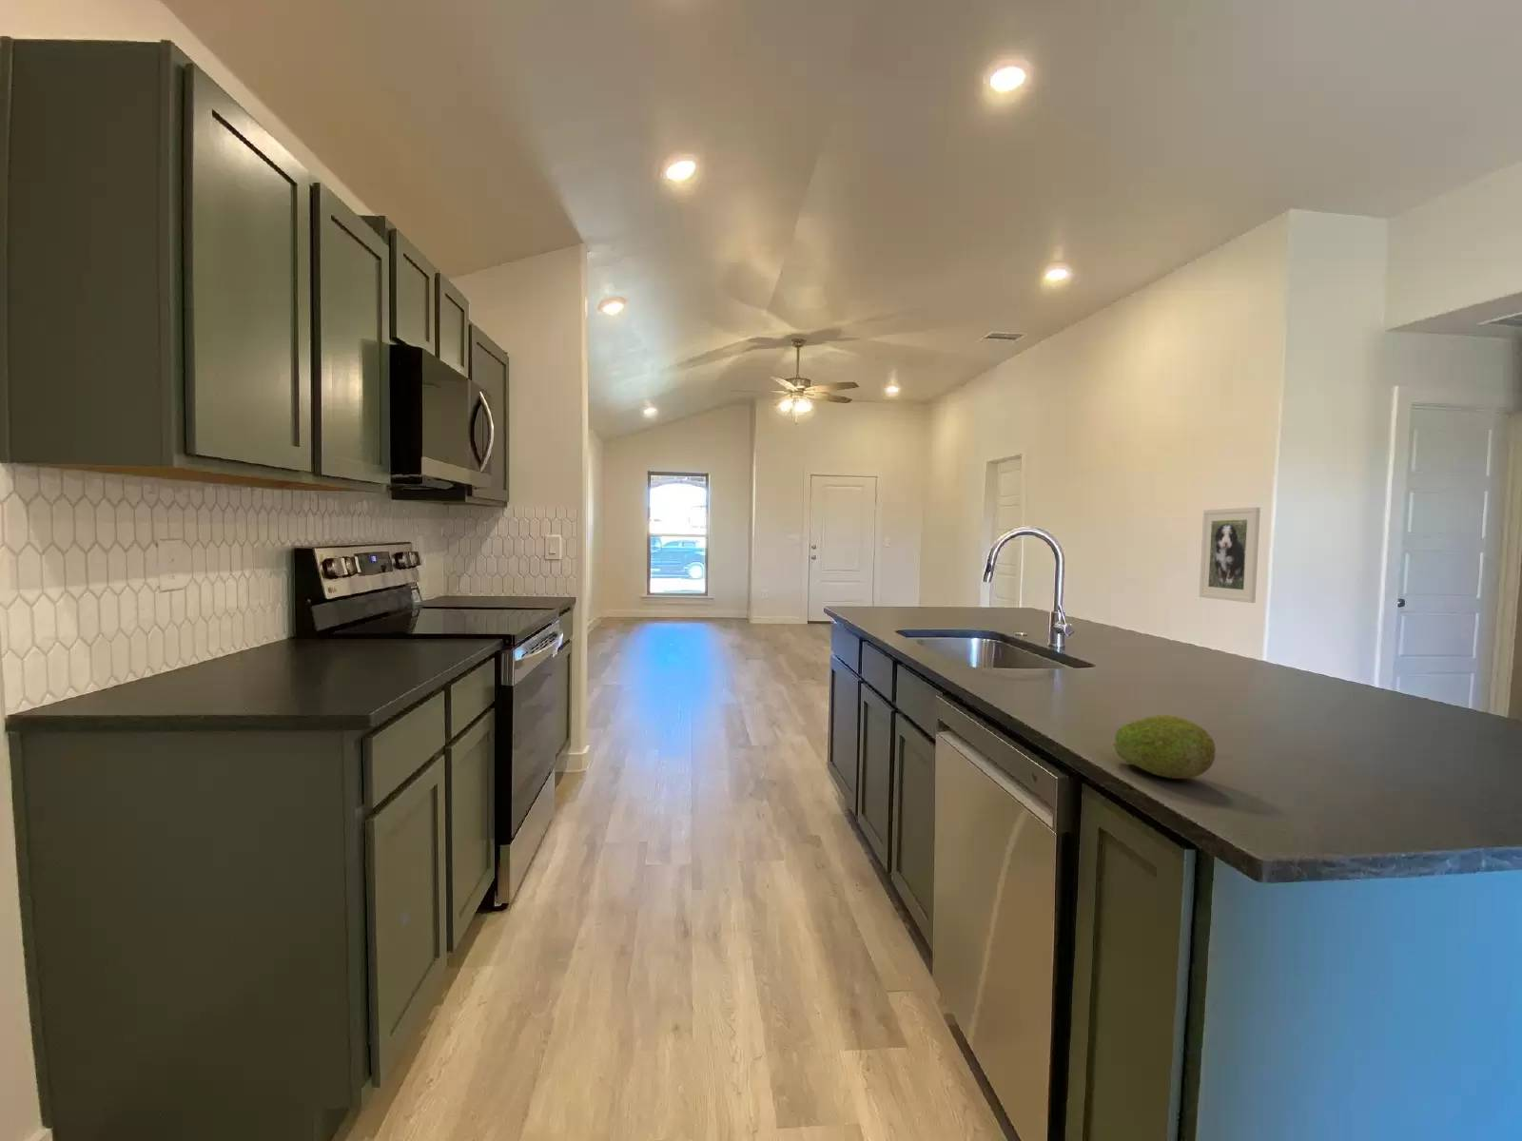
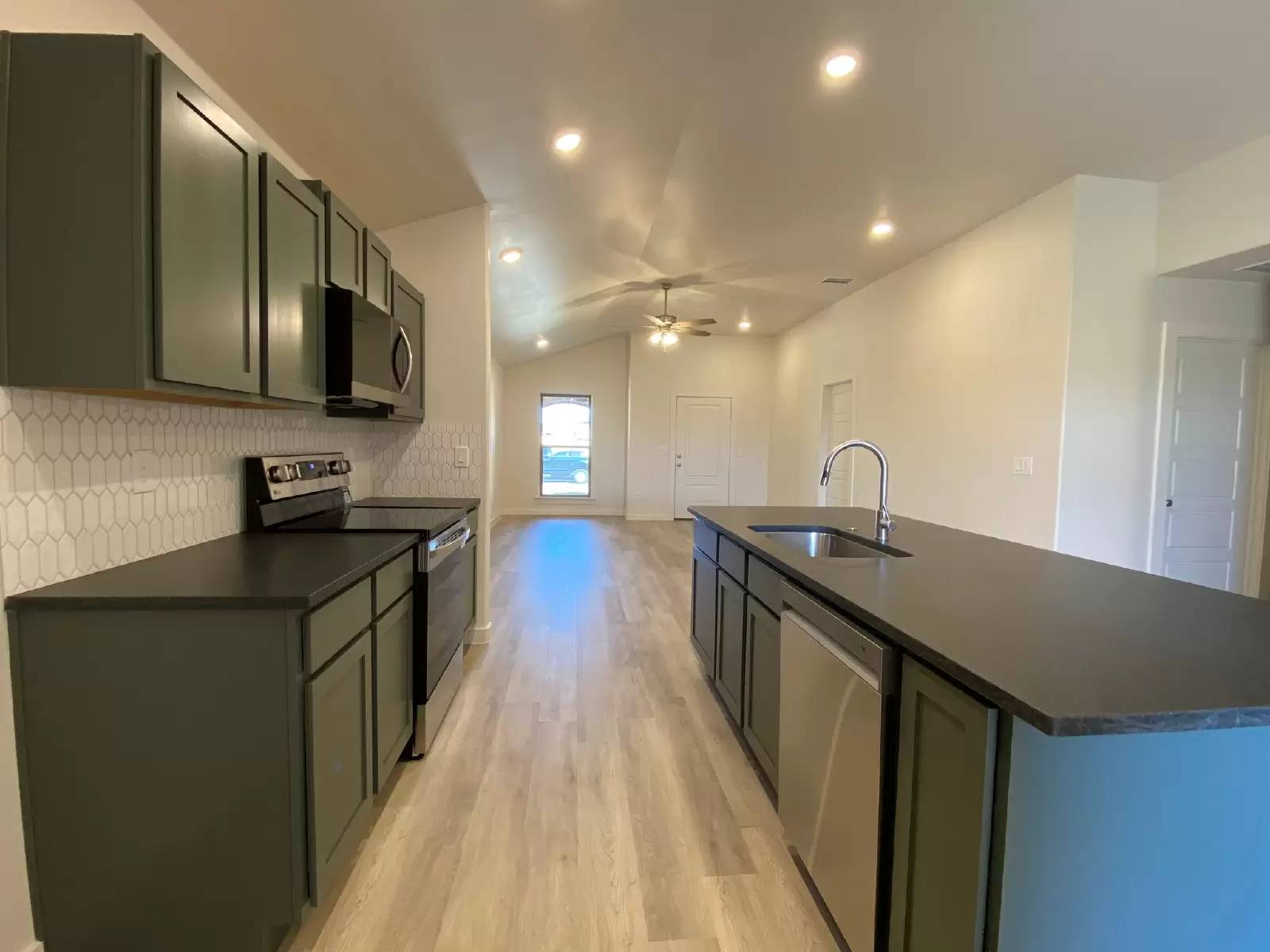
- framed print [1198,506,1262,604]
- fruit [1112,714,1216,780]
